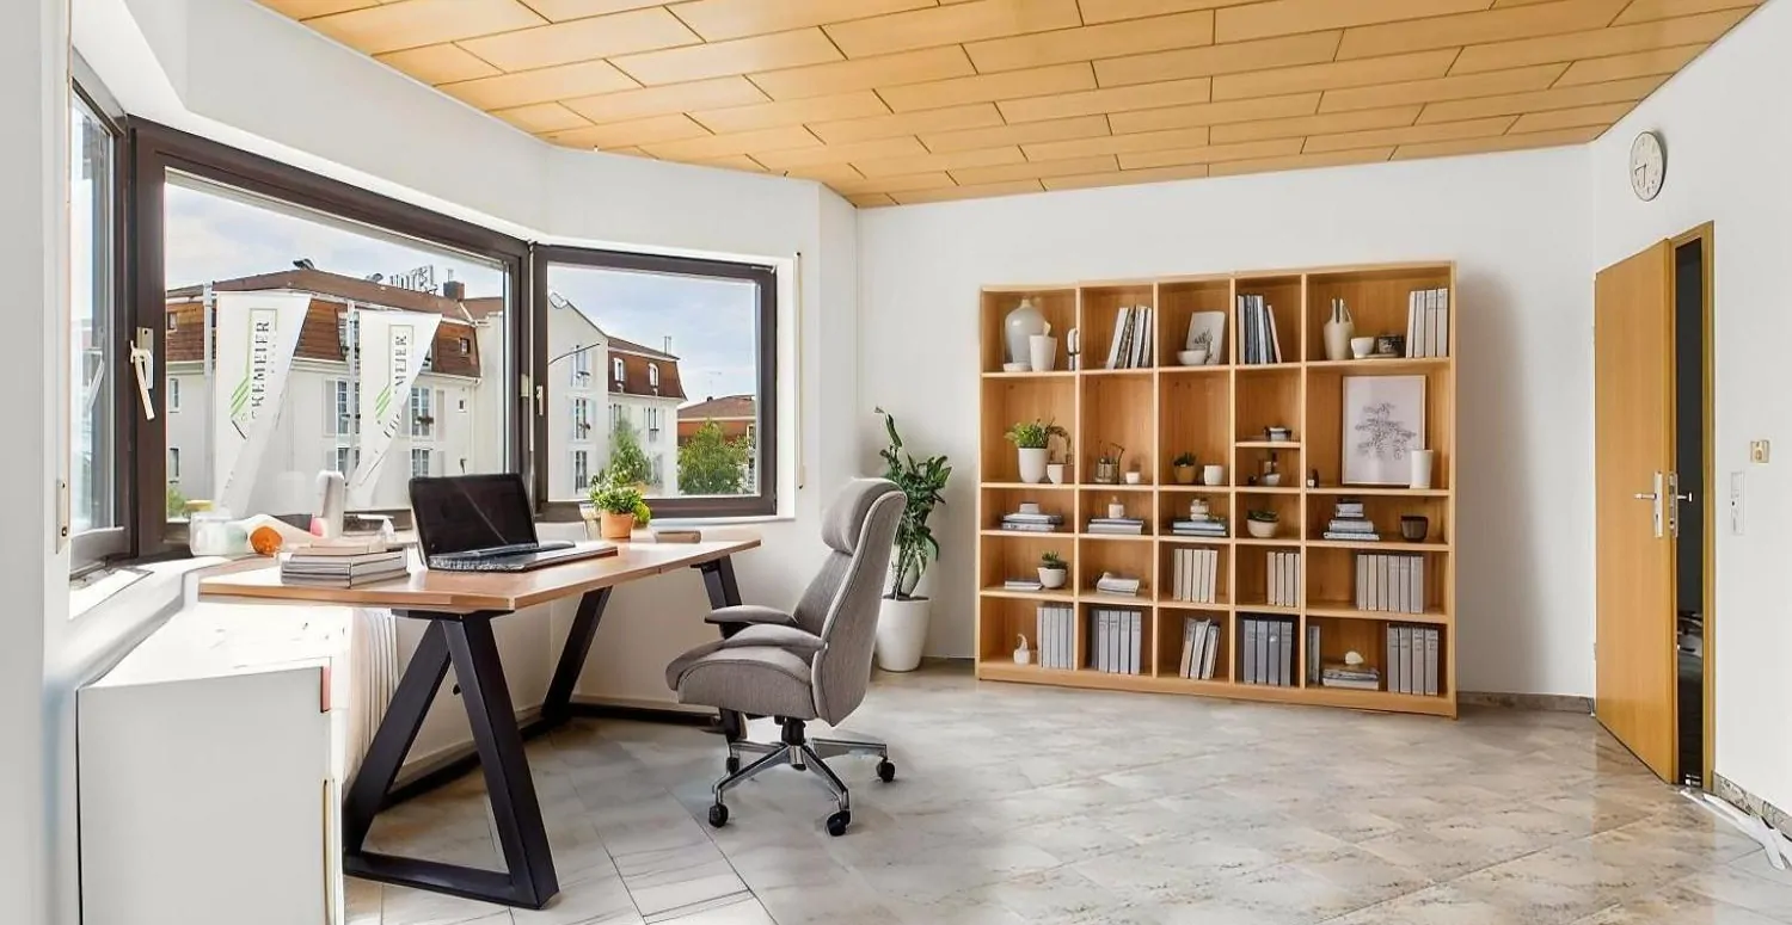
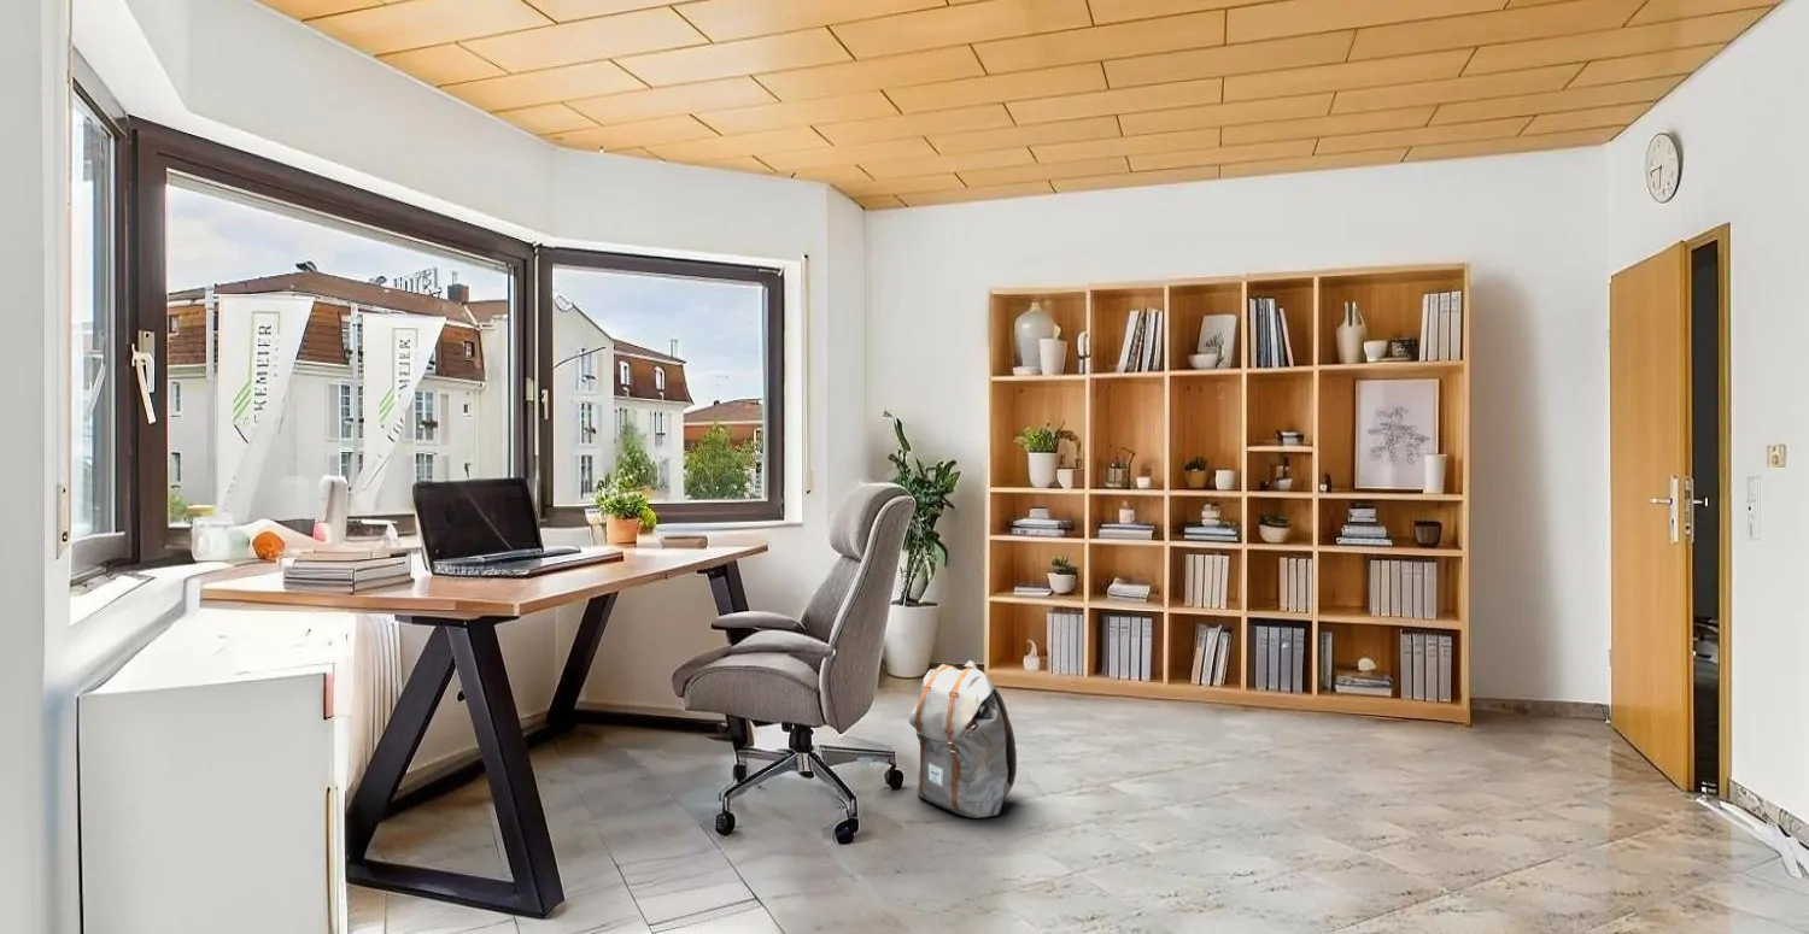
+ backpack [908,659,1018,820]
